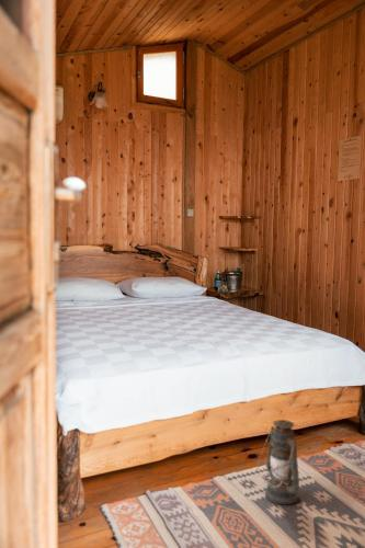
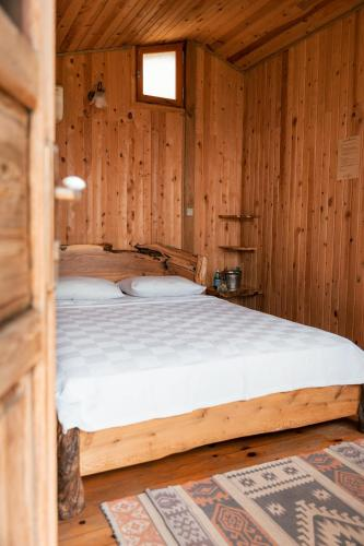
- lantern [255,419,300,505]
